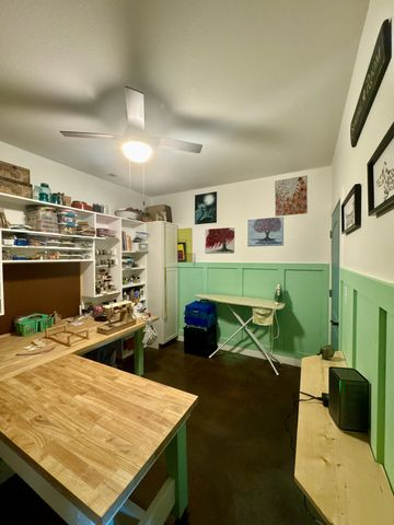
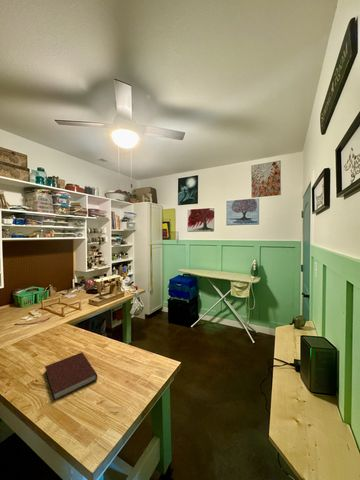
+ notebook [44,351,98,401]
